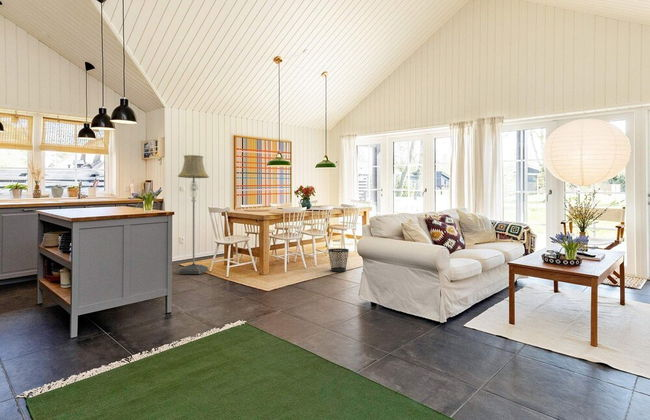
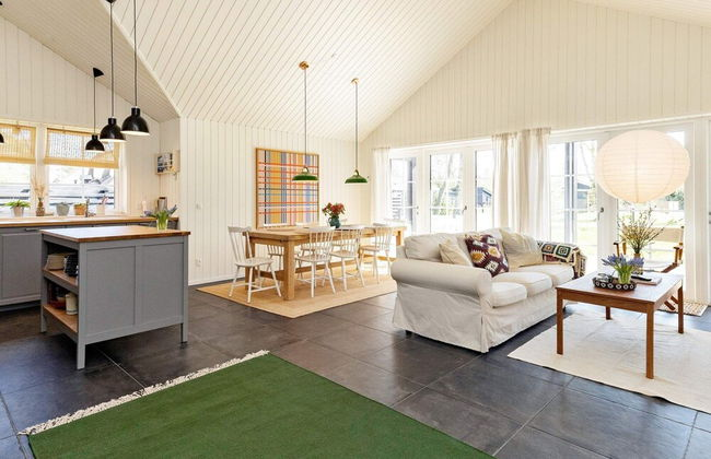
- floor lamp [177,154,210,275]
- wastebasket [327,247,350,273]
